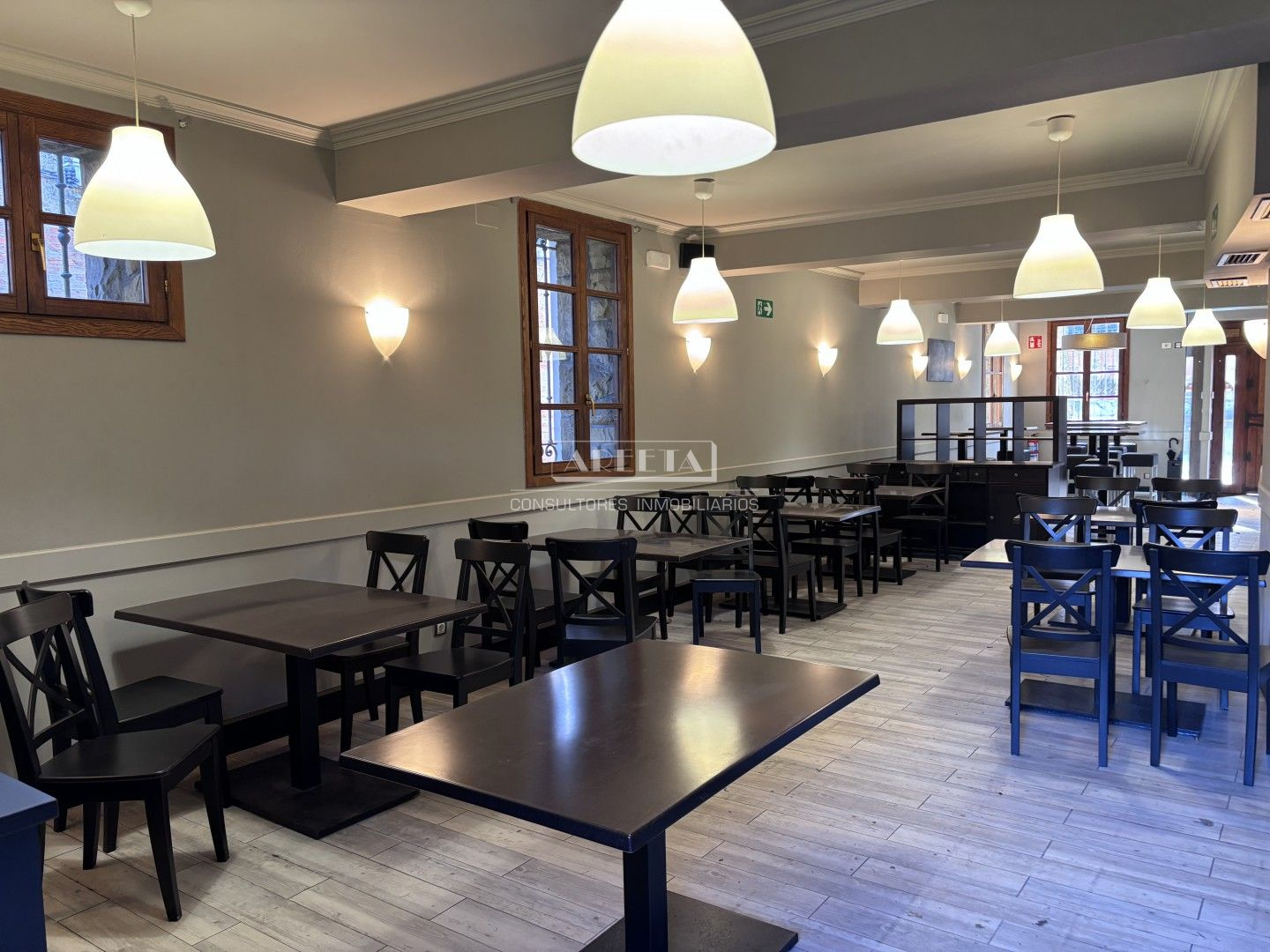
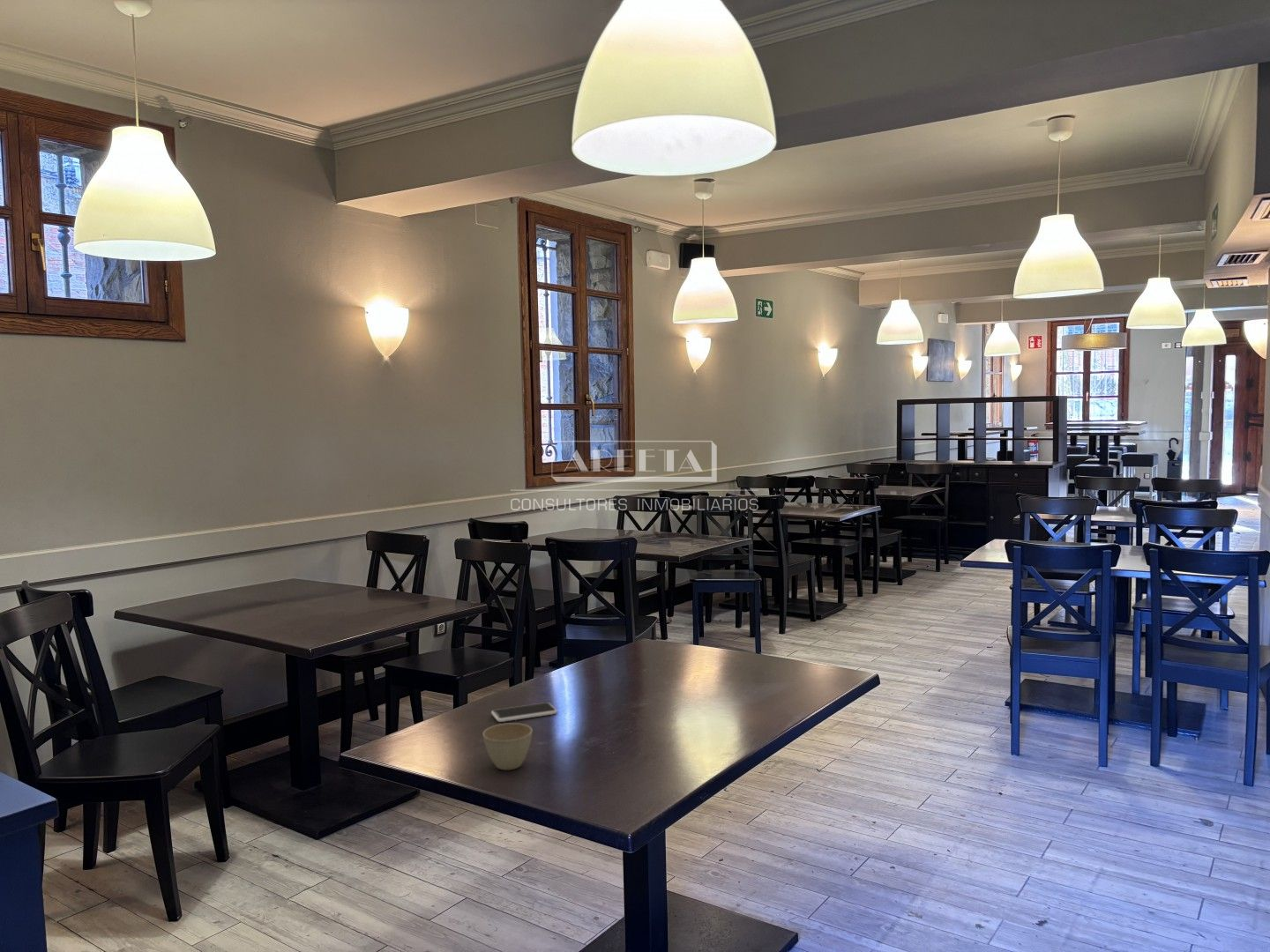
+ flower pot [482,722,533,771]
+ smartphone [490,702,558,723]
